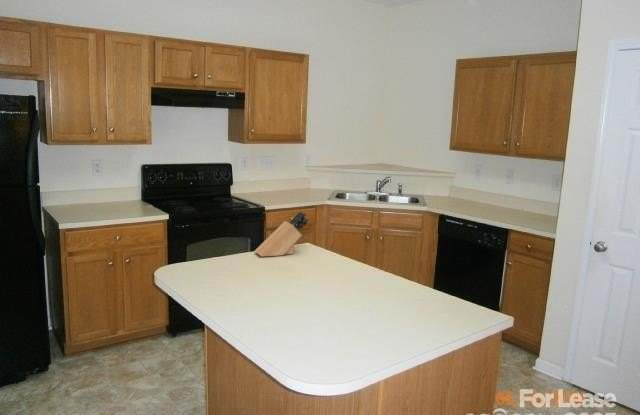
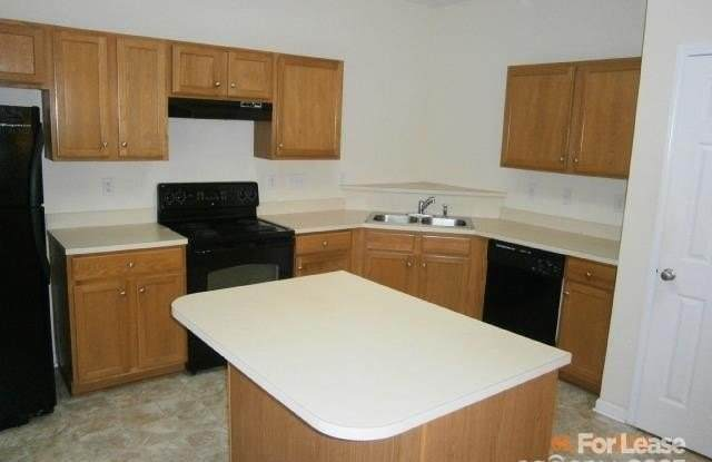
- knife block [254,211,309,258]
